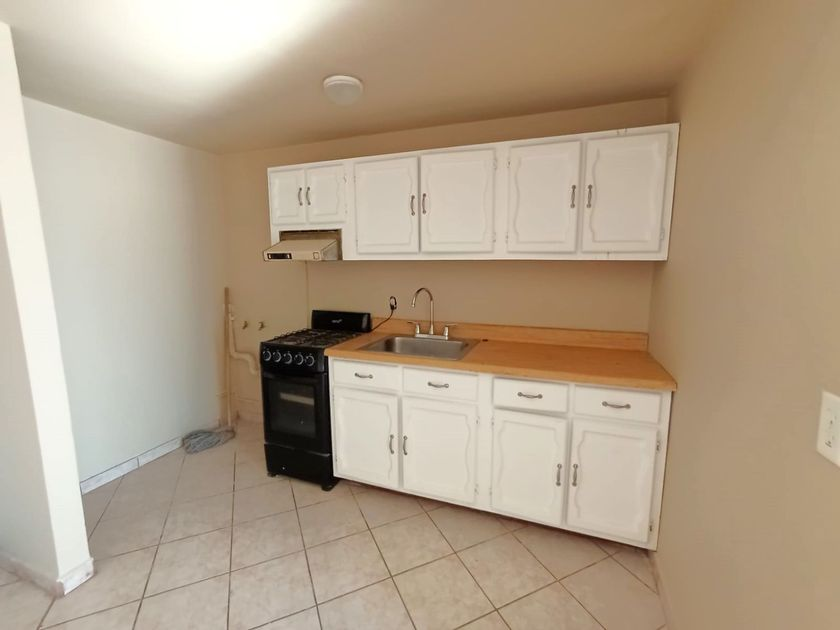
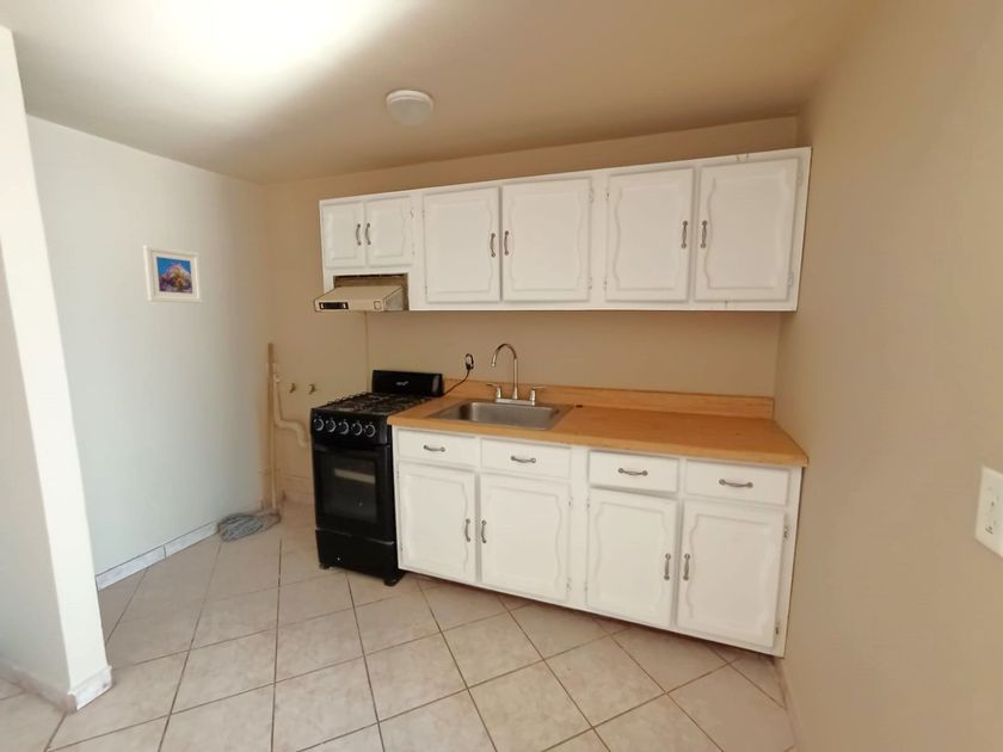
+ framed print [142,244,204,304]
